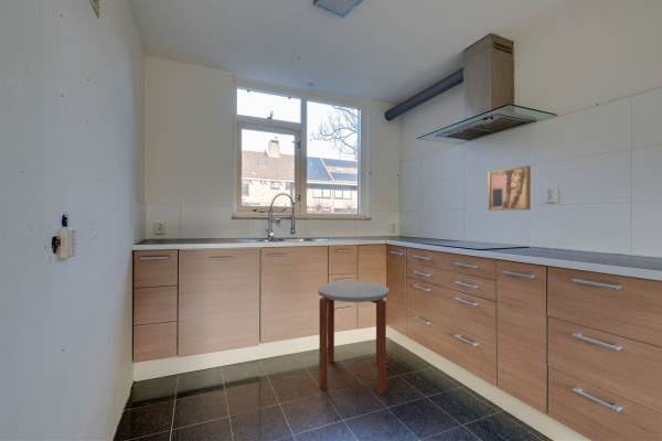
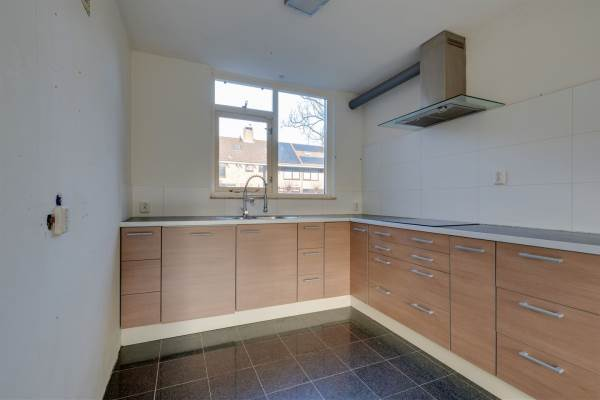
- side table [317,280,391,395]
- wall art [487,164,532,212]
